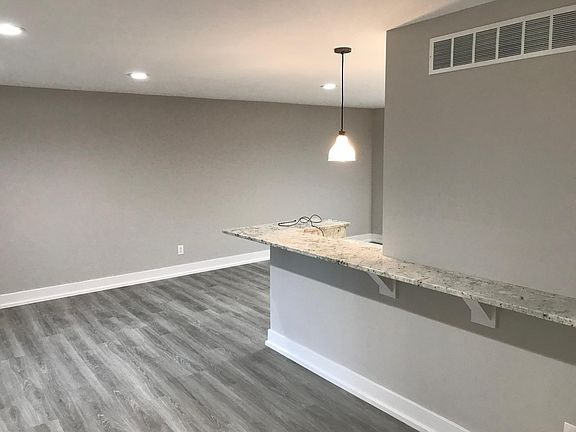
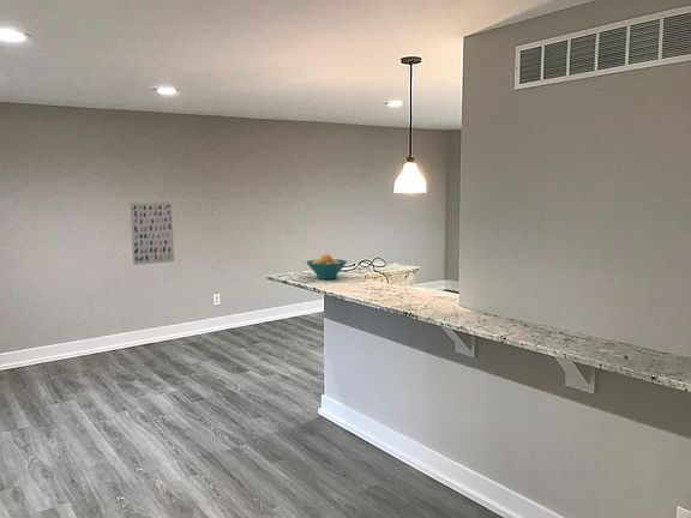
+ fruit bowl [305,253,348,279]
+ wall art [130,201,175,266]
